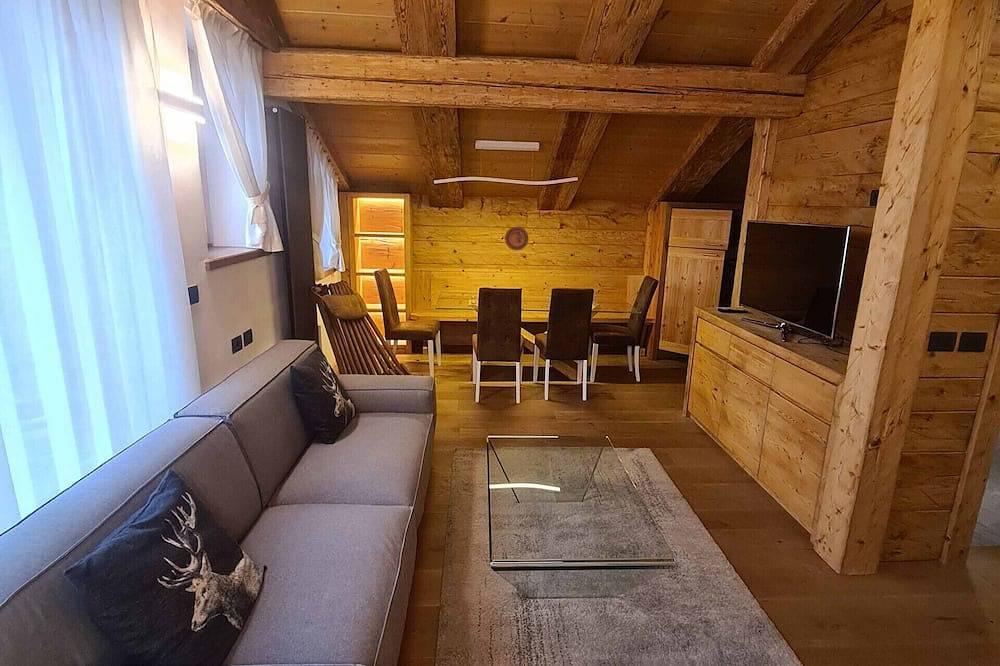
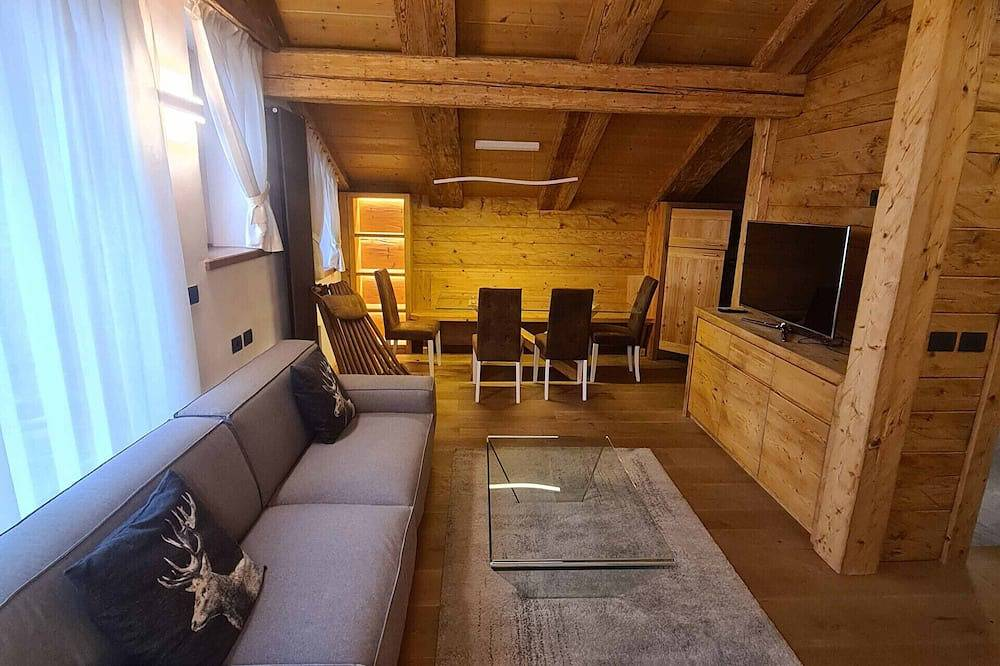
- decorative plate [504,226,529,251]
